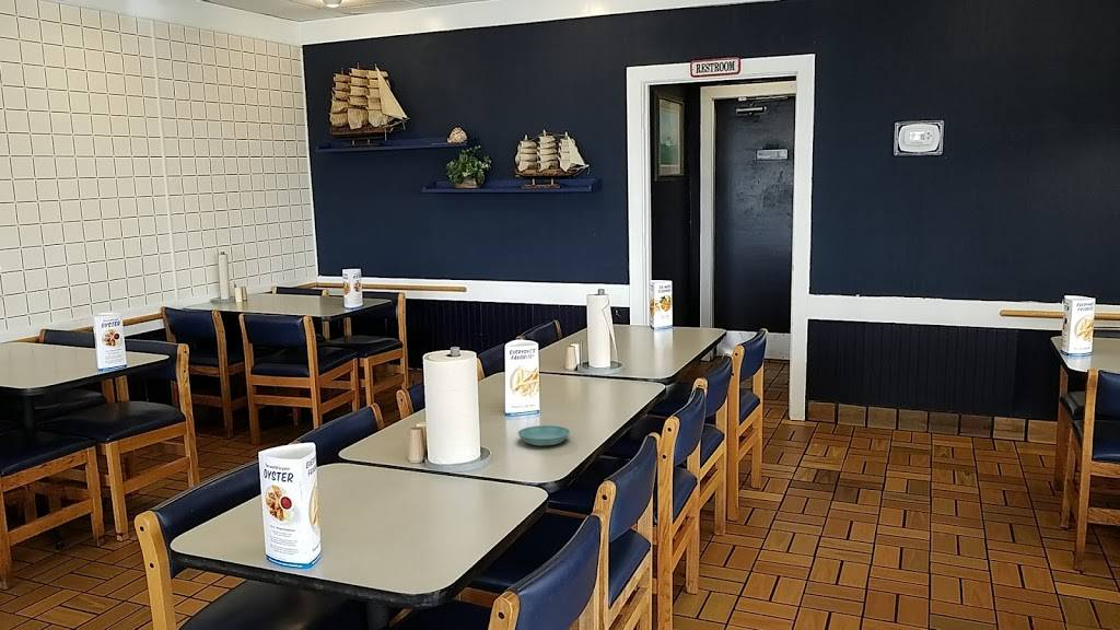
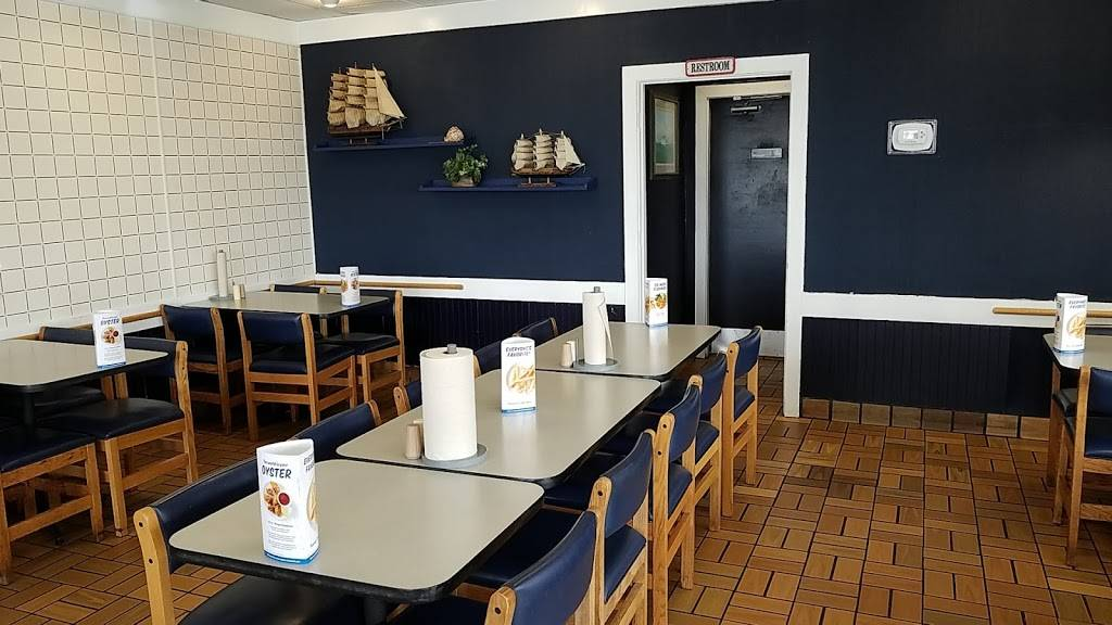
- saucer [517,424,571,446]
